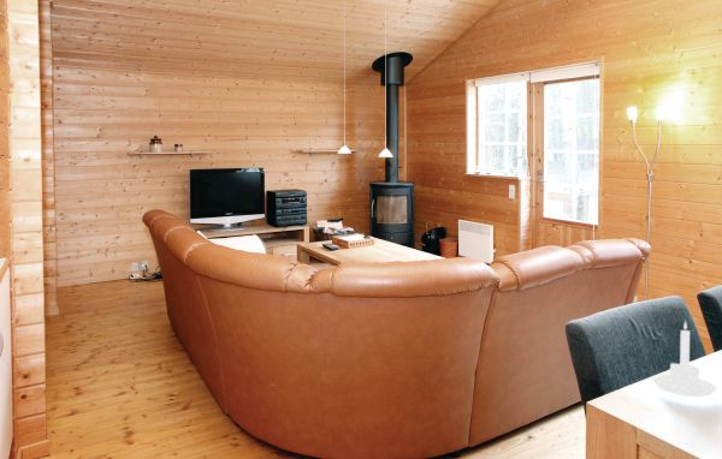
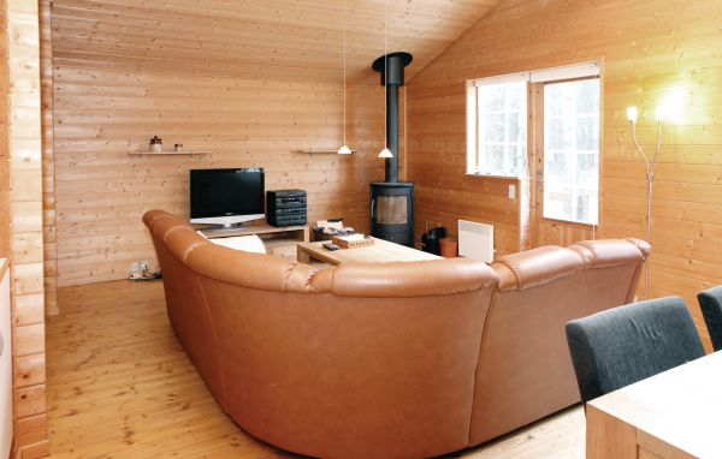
- candle holder [652,320,717,398]
